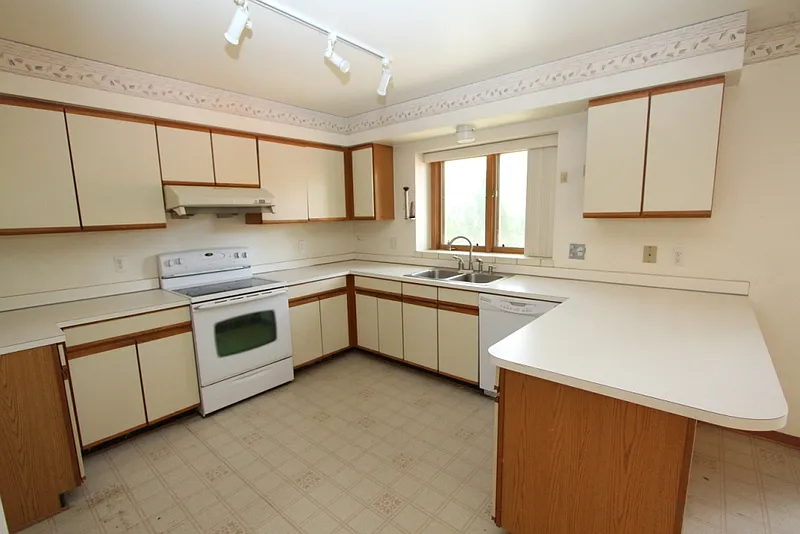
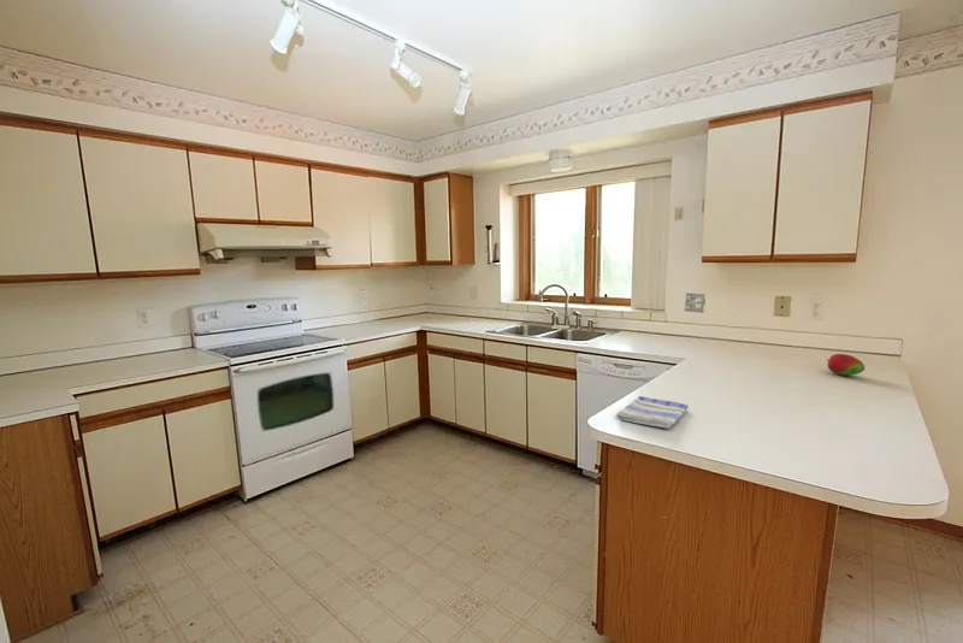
+ fruit [826,353,865,377]
+ dish towel [614,395,690,430]
